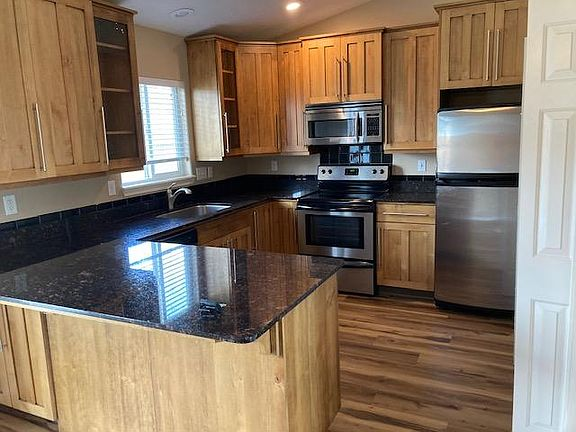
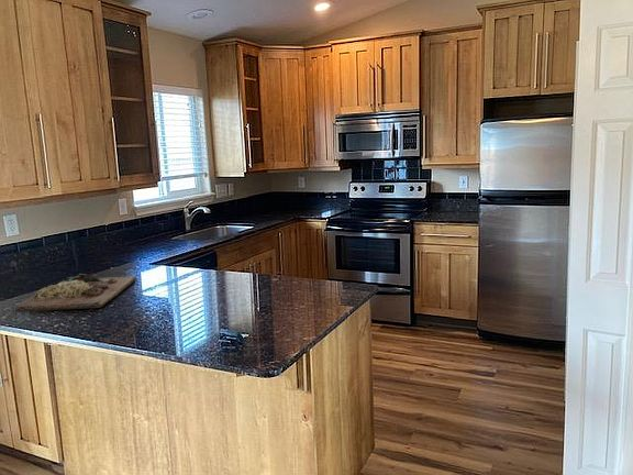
+ cutting board [14,273,137,313]
